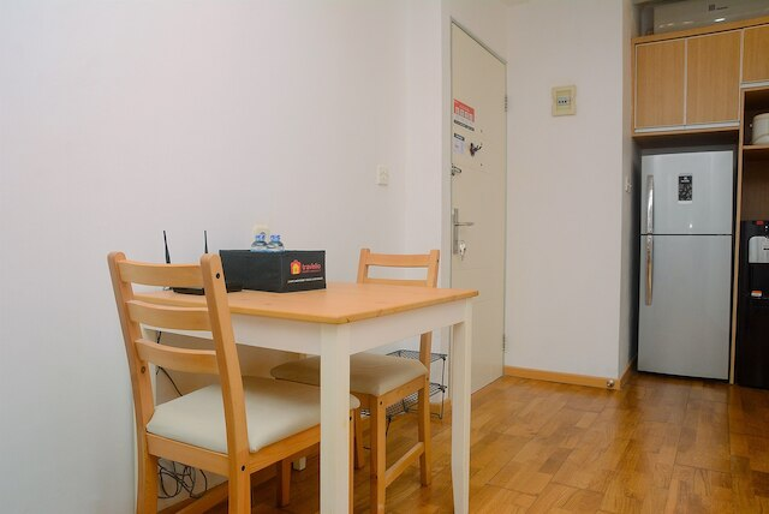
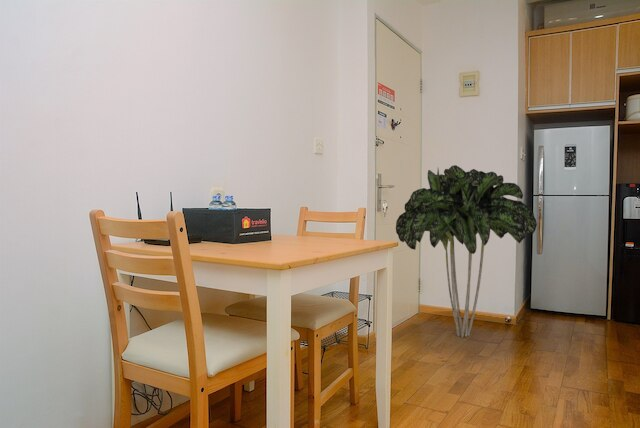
+ indoor plant [395,164,538,338]
